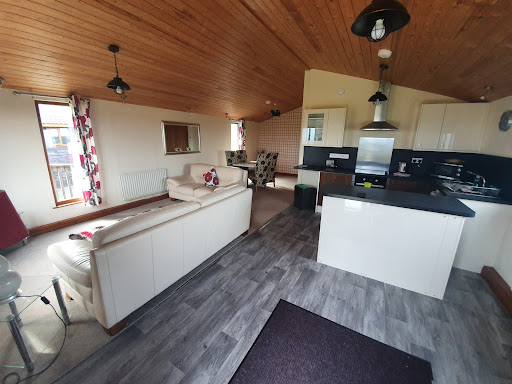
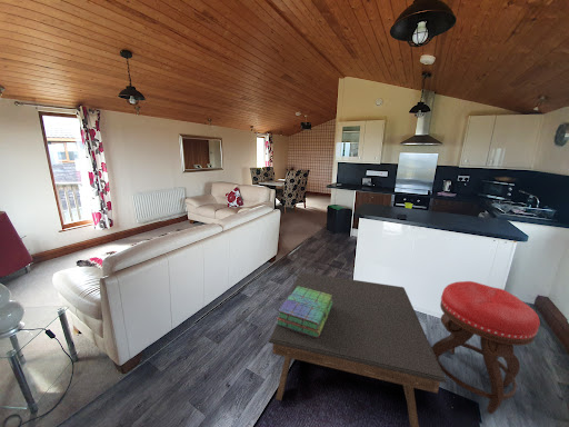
+ coffee table [268,271,448,427]
+ stool [431,280,541,416]
+ stack of books [274,286,332,338]
